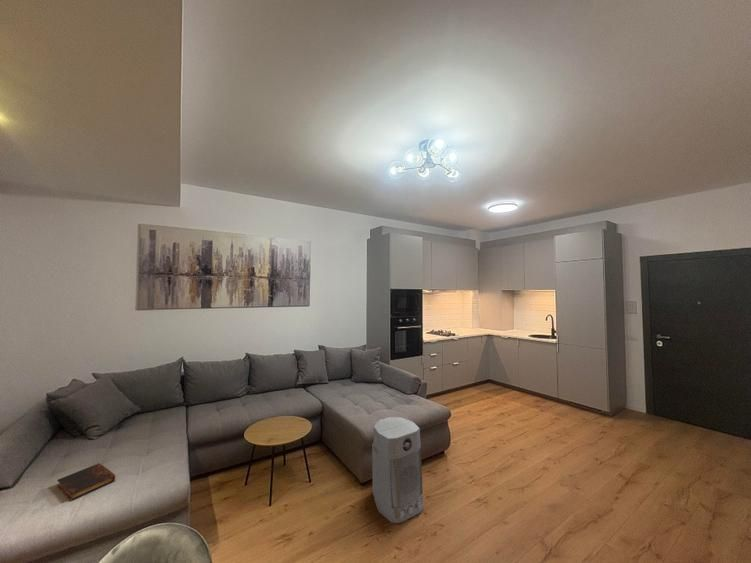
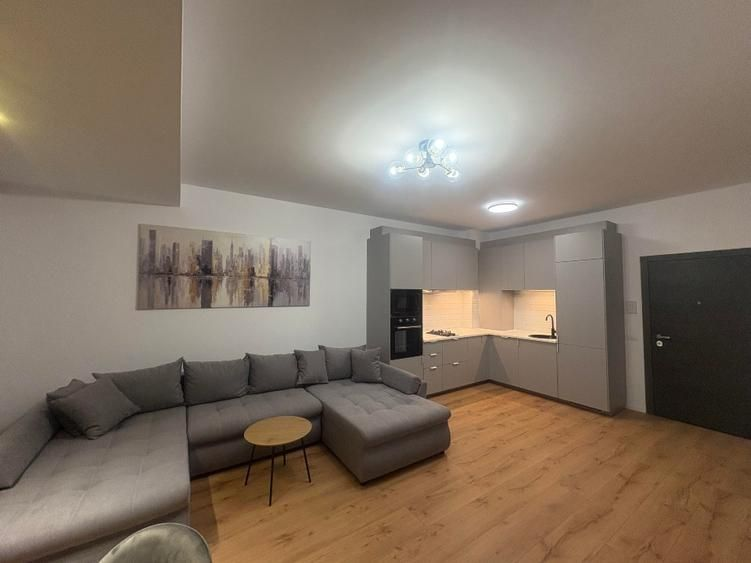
- book [56,462,116,502]
- air purifier [371,416,425,524]
